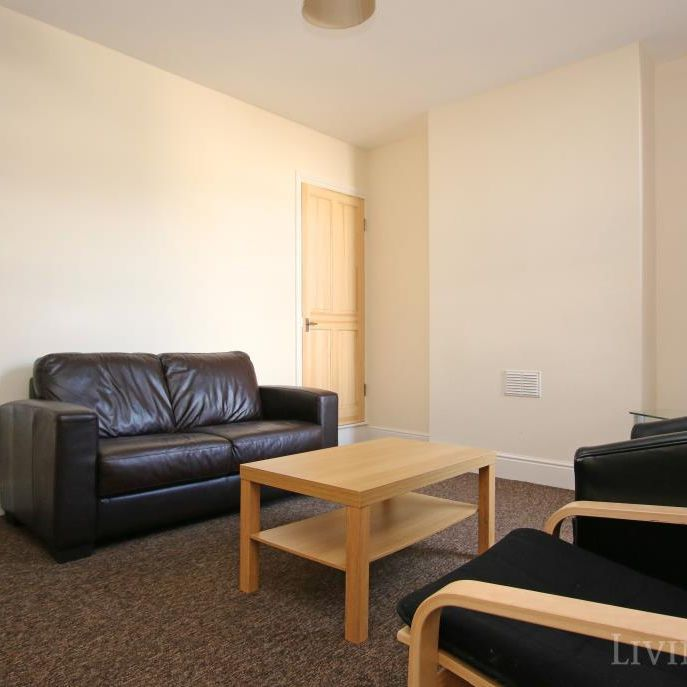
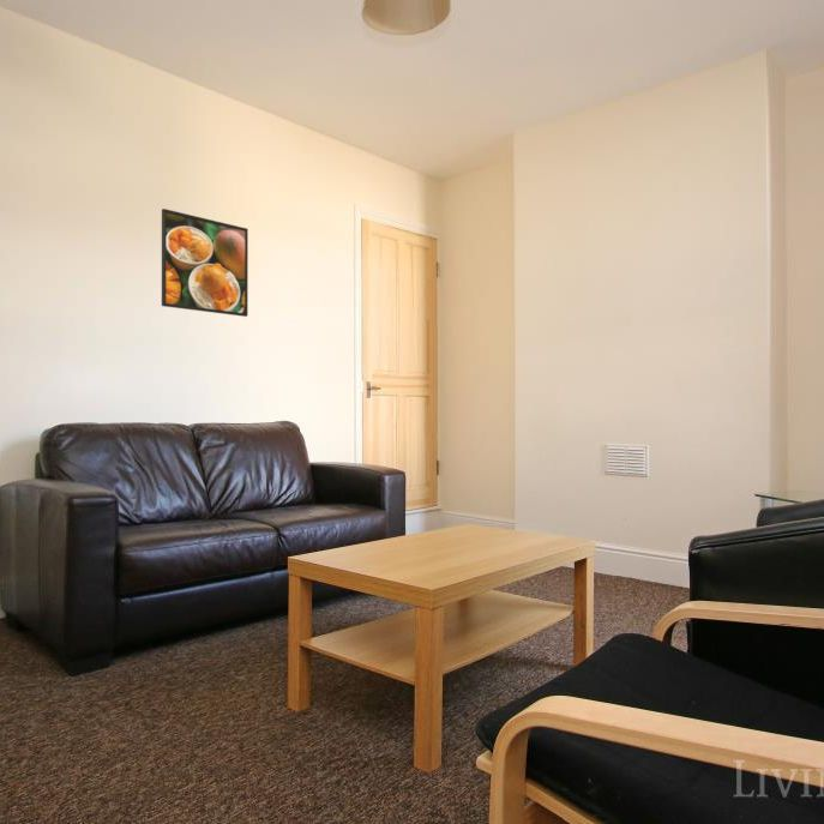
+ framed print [161,207,249,318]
